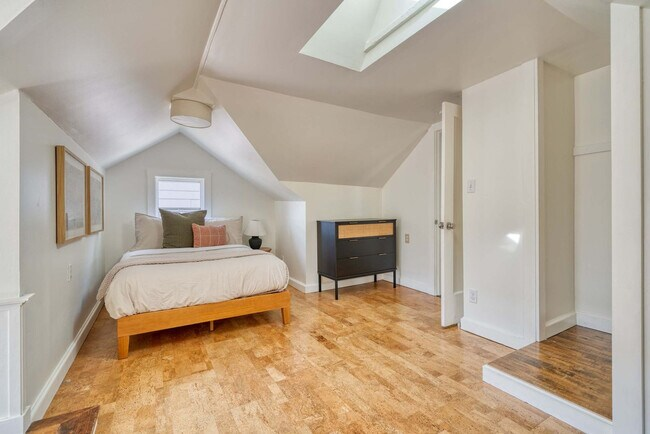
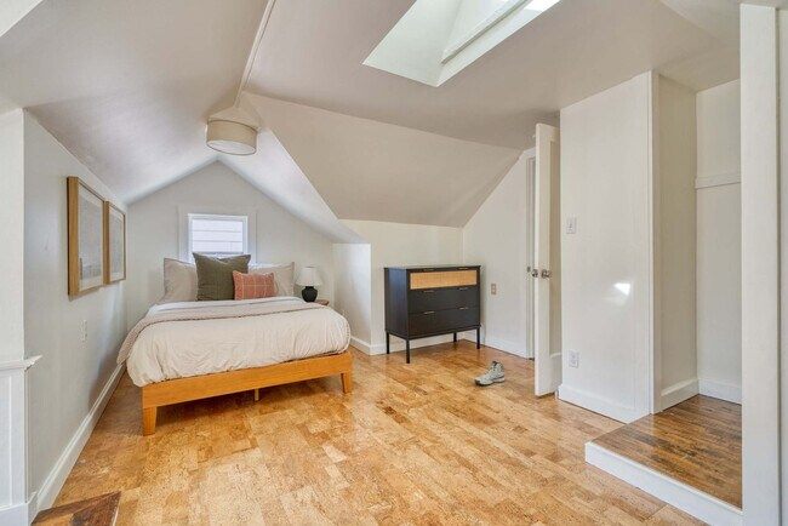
+ sneaker [473,360,506,387]
